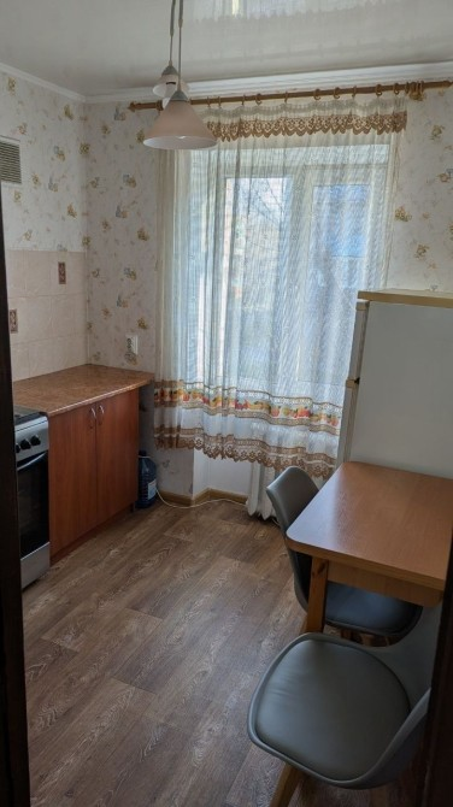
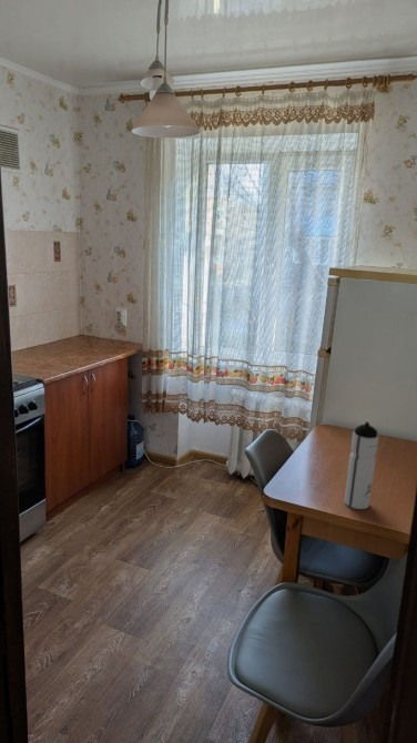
+ water bottle [344,421,379,510]
